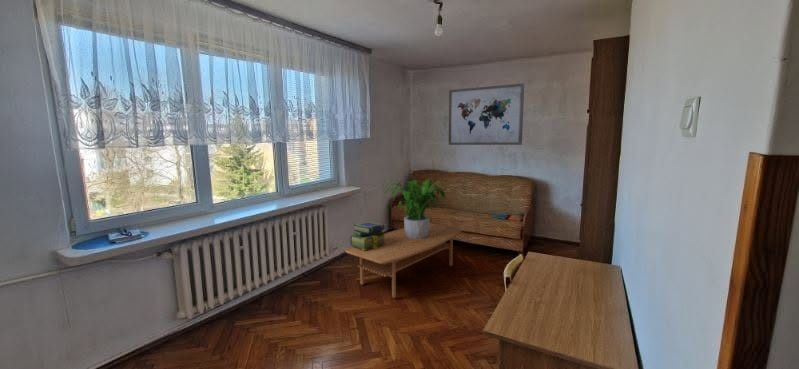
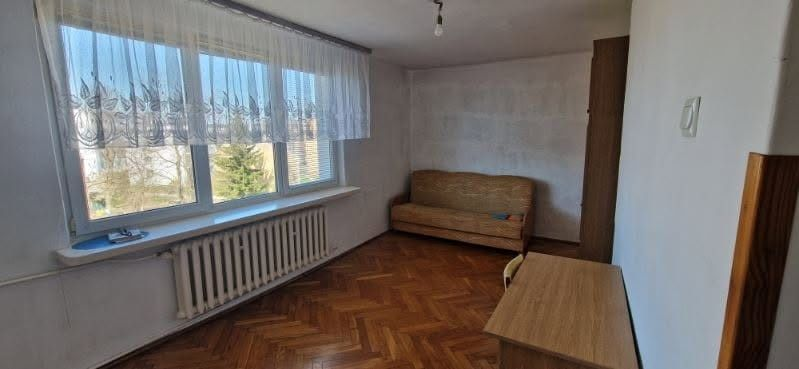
- stack of books [349,221,385,250]
- coffee table [344,222,463,299]
- wall art [448,82,525,146]
- potted plant [380,177,454,239]
